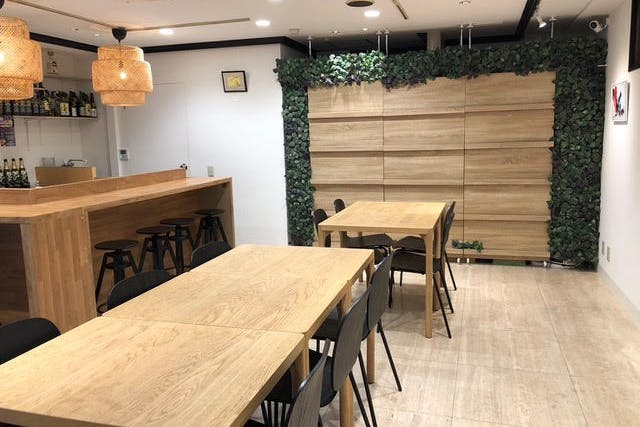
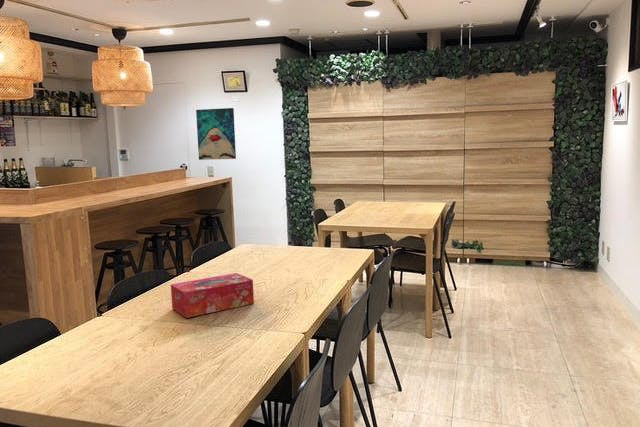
+ tissue box [170,272,255,319]
+ wall art [195,107,237,161]
